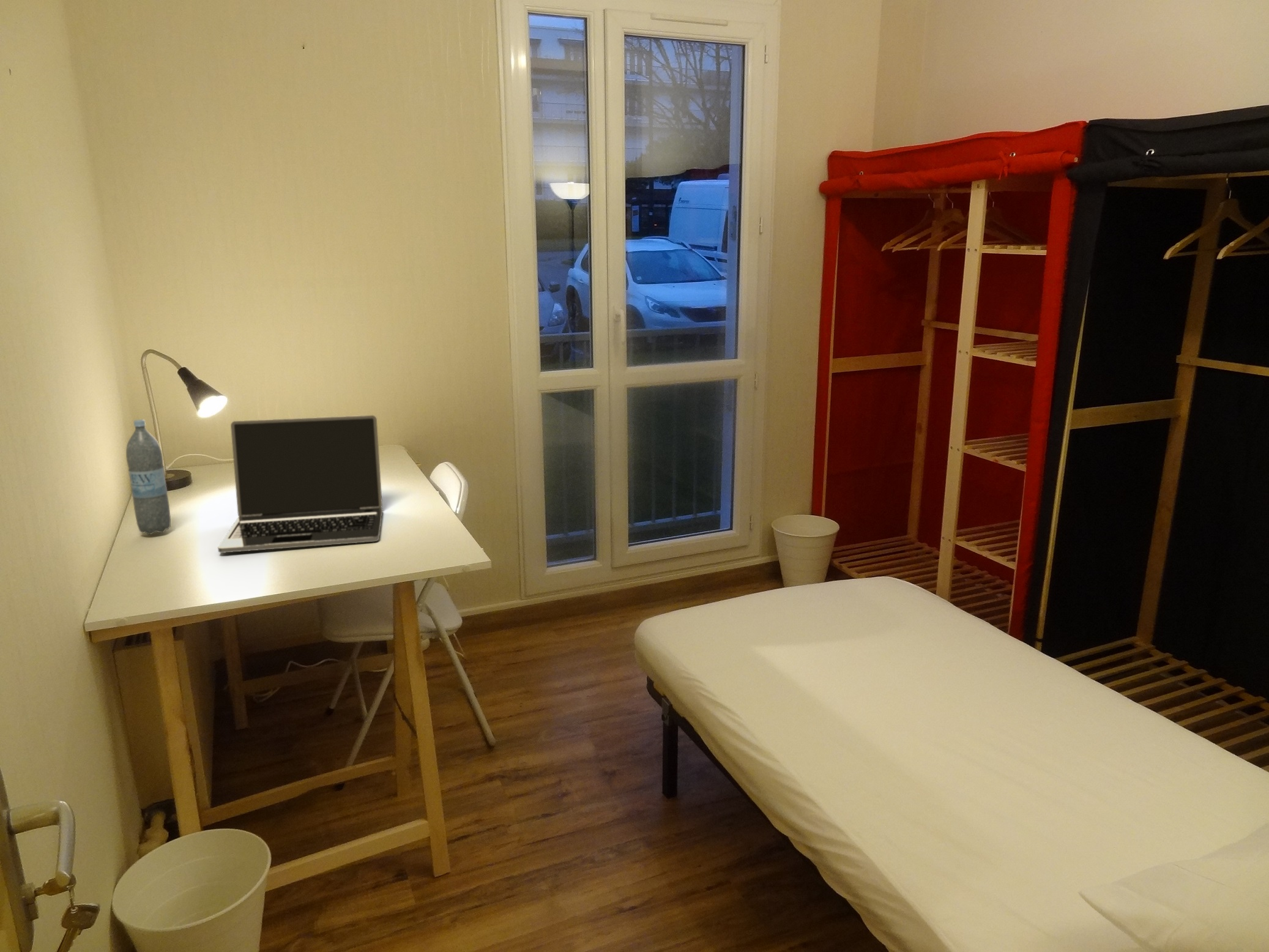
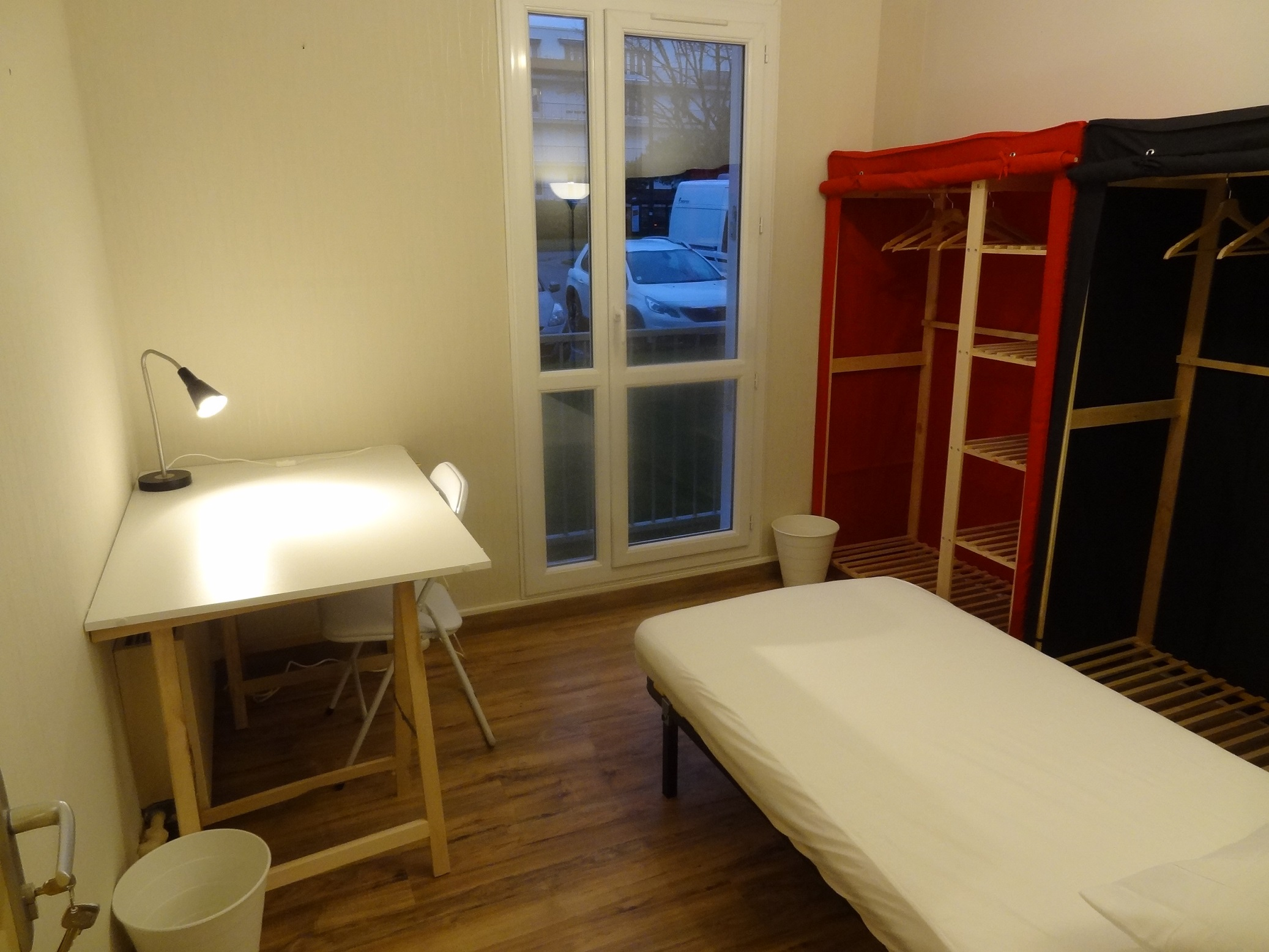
- laptop [217,415,383,554]
- water bottle [125,419,171,535]
